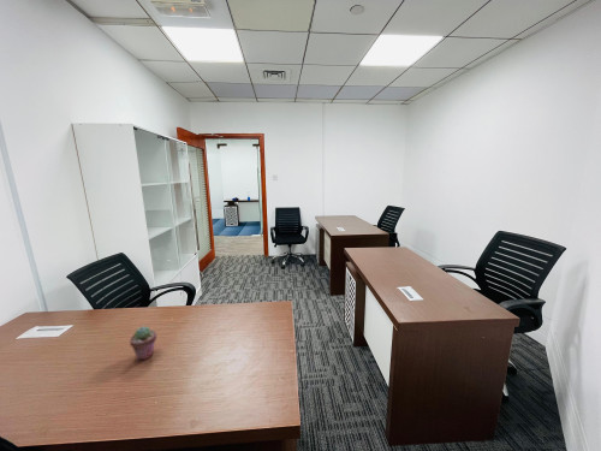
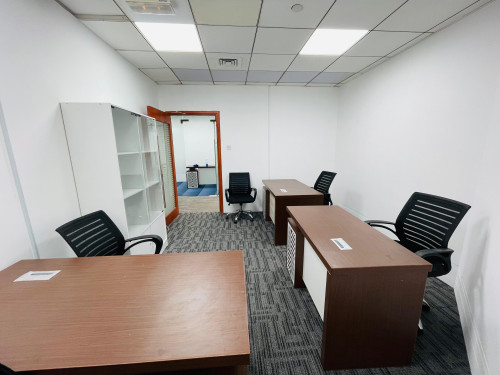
- potted succulent [129,325,157,361]
